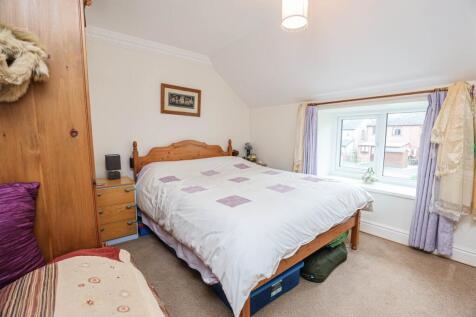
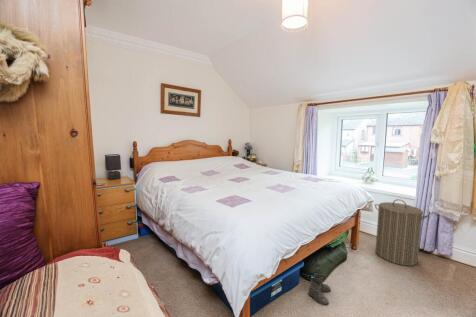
+ boots [307,273,332,306]
+ laundry hamper [374,198,429,267]
